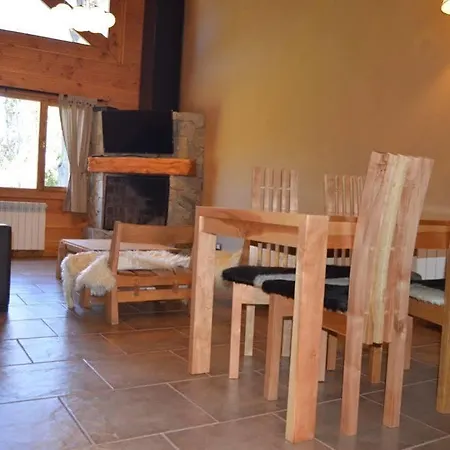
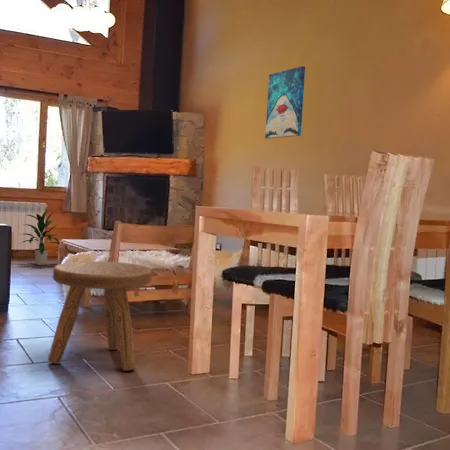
+ wall art [264,65,306,140]
+ indoor plant [18,209,61,266]
+ stool [47,260,153,372]
